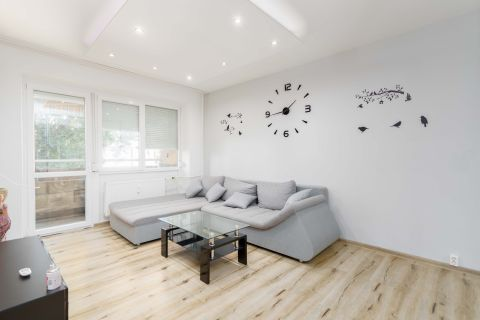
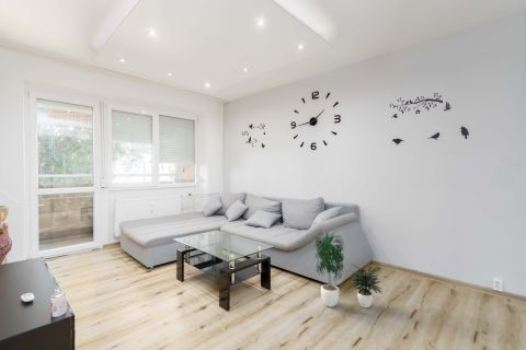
+ potted plant [312,231,384,308]
